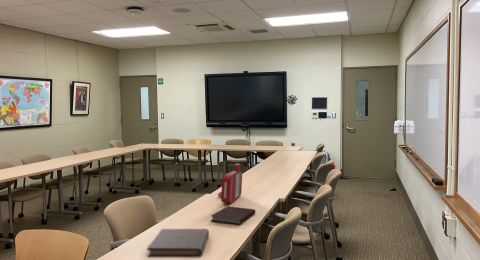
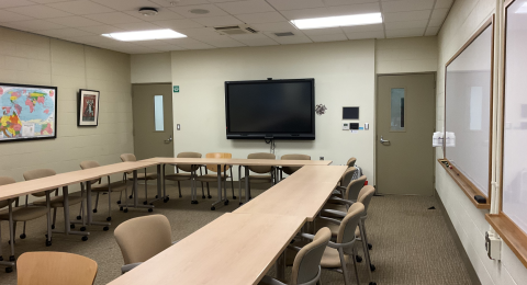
- notebook [209,205,256,226]
- book [146,228,210,258]
- flask [217,163,243,204]
